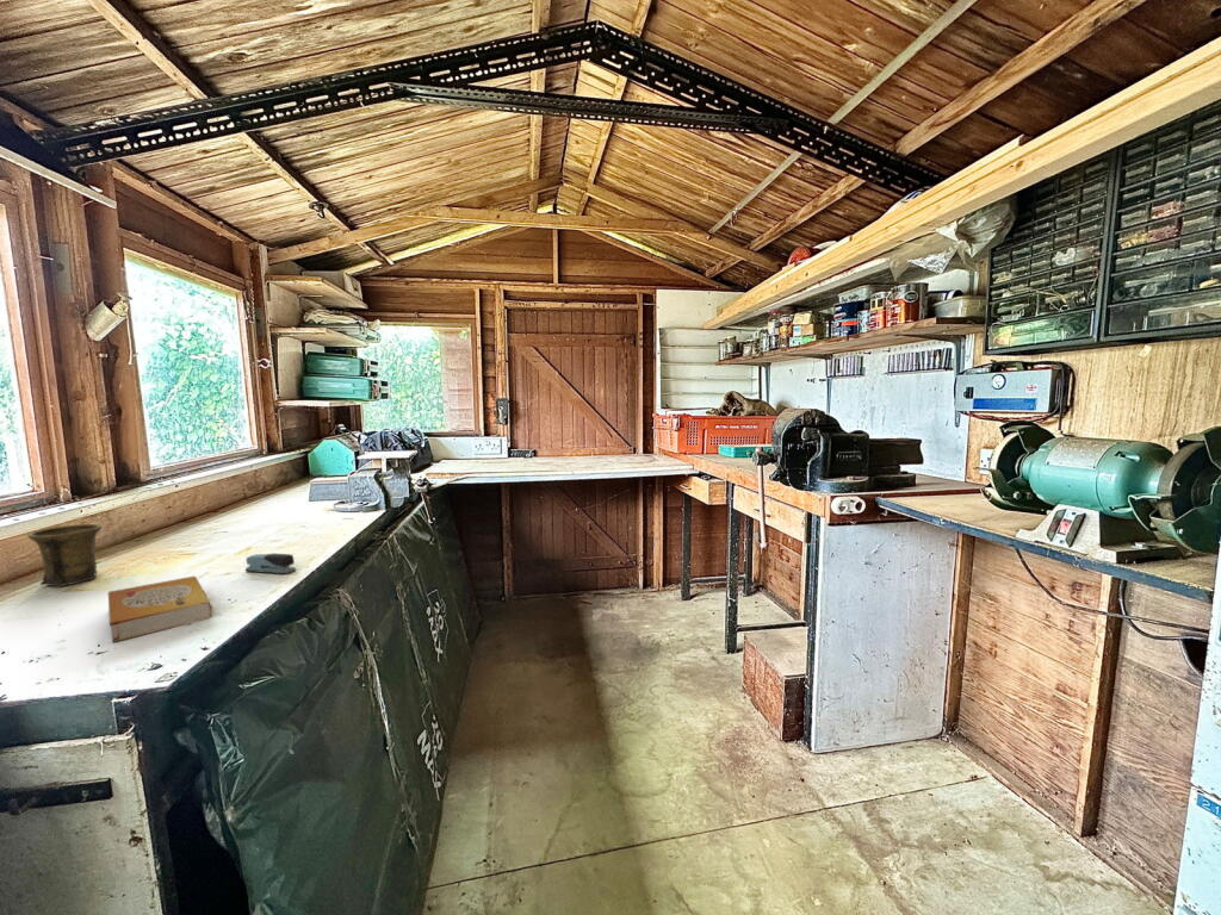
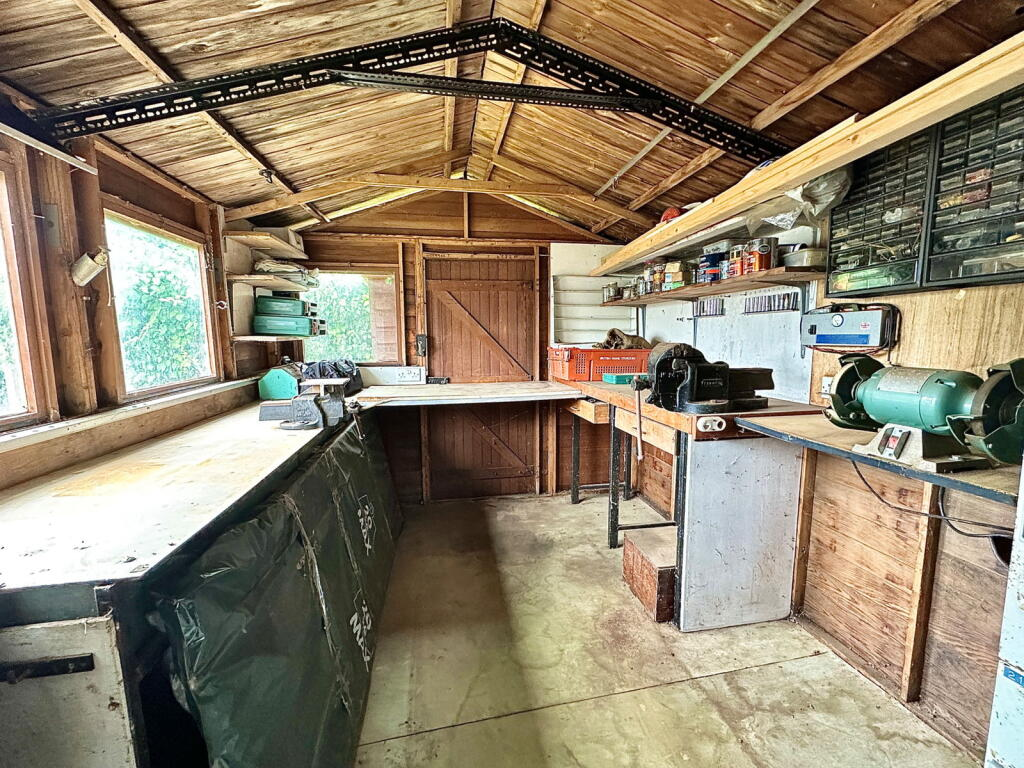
- book [107,575,213,643]
- stapler [244,553,297,575]
- mug [26,523,104,587]
